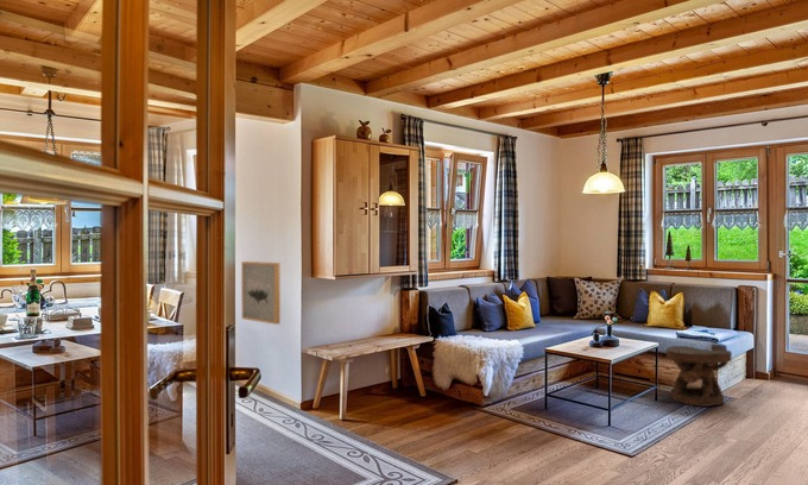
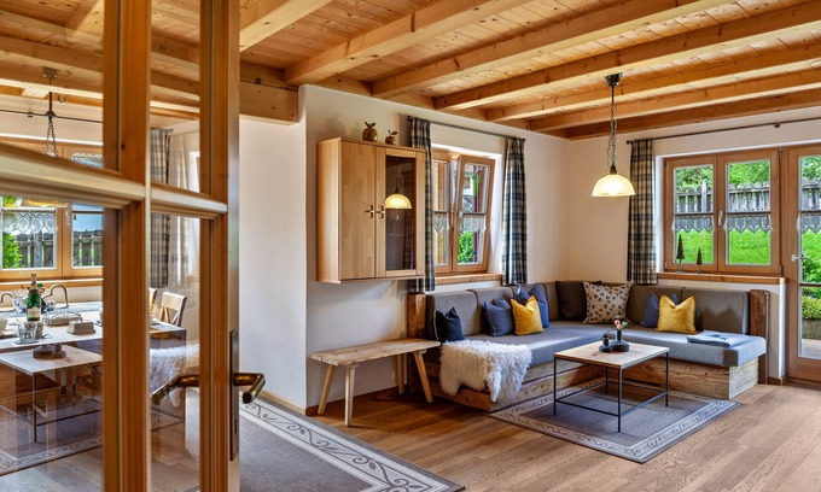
- side table [665,345,733,408]
- wall art [240,260,282,326]
